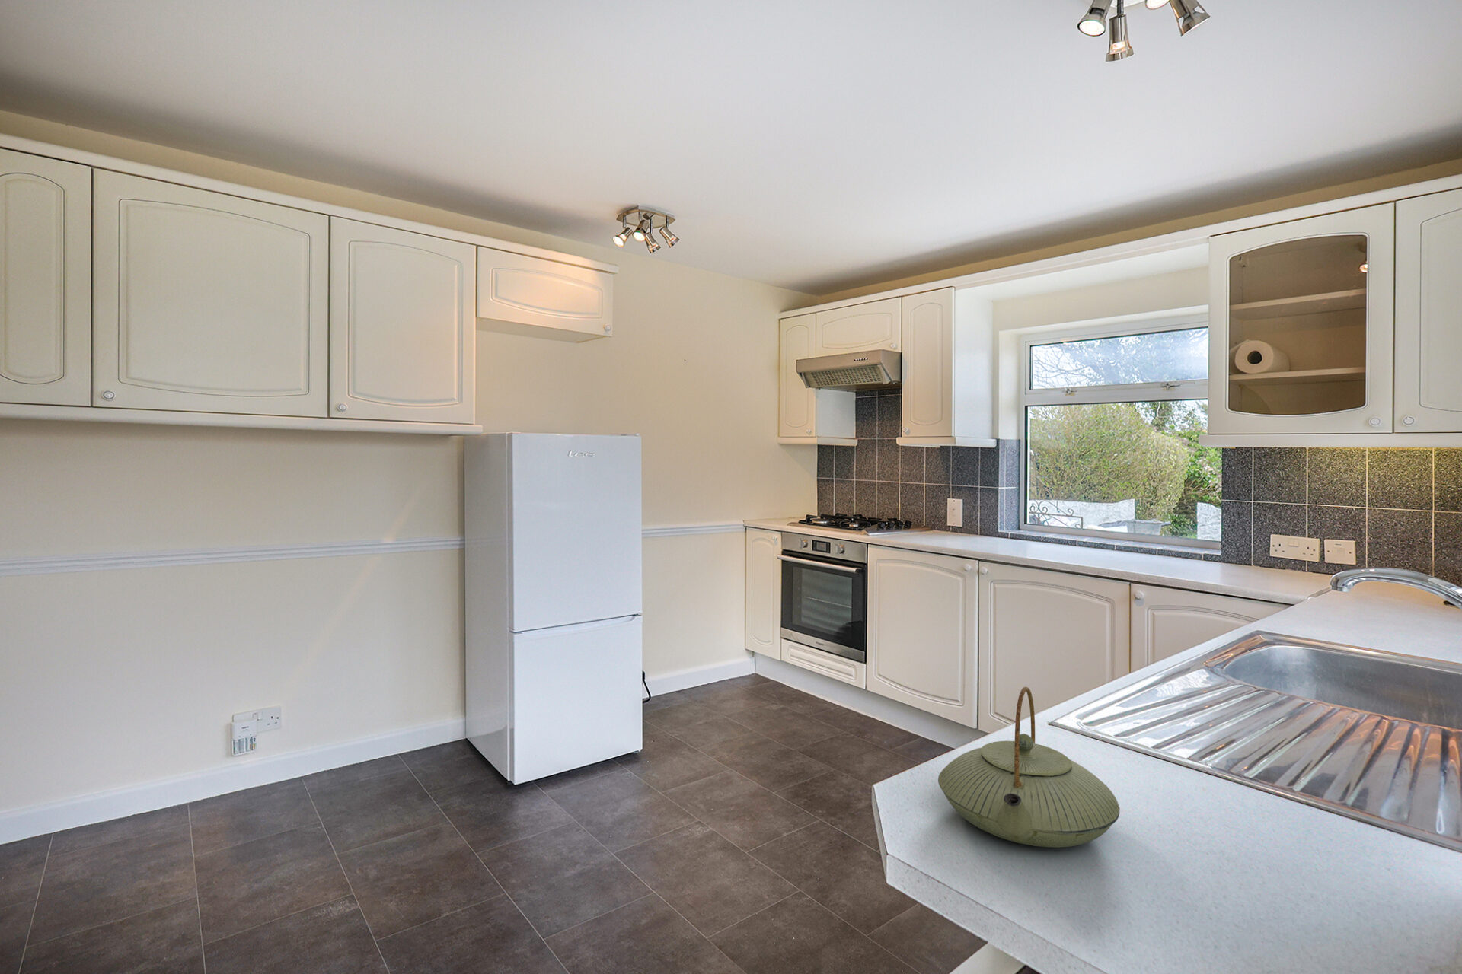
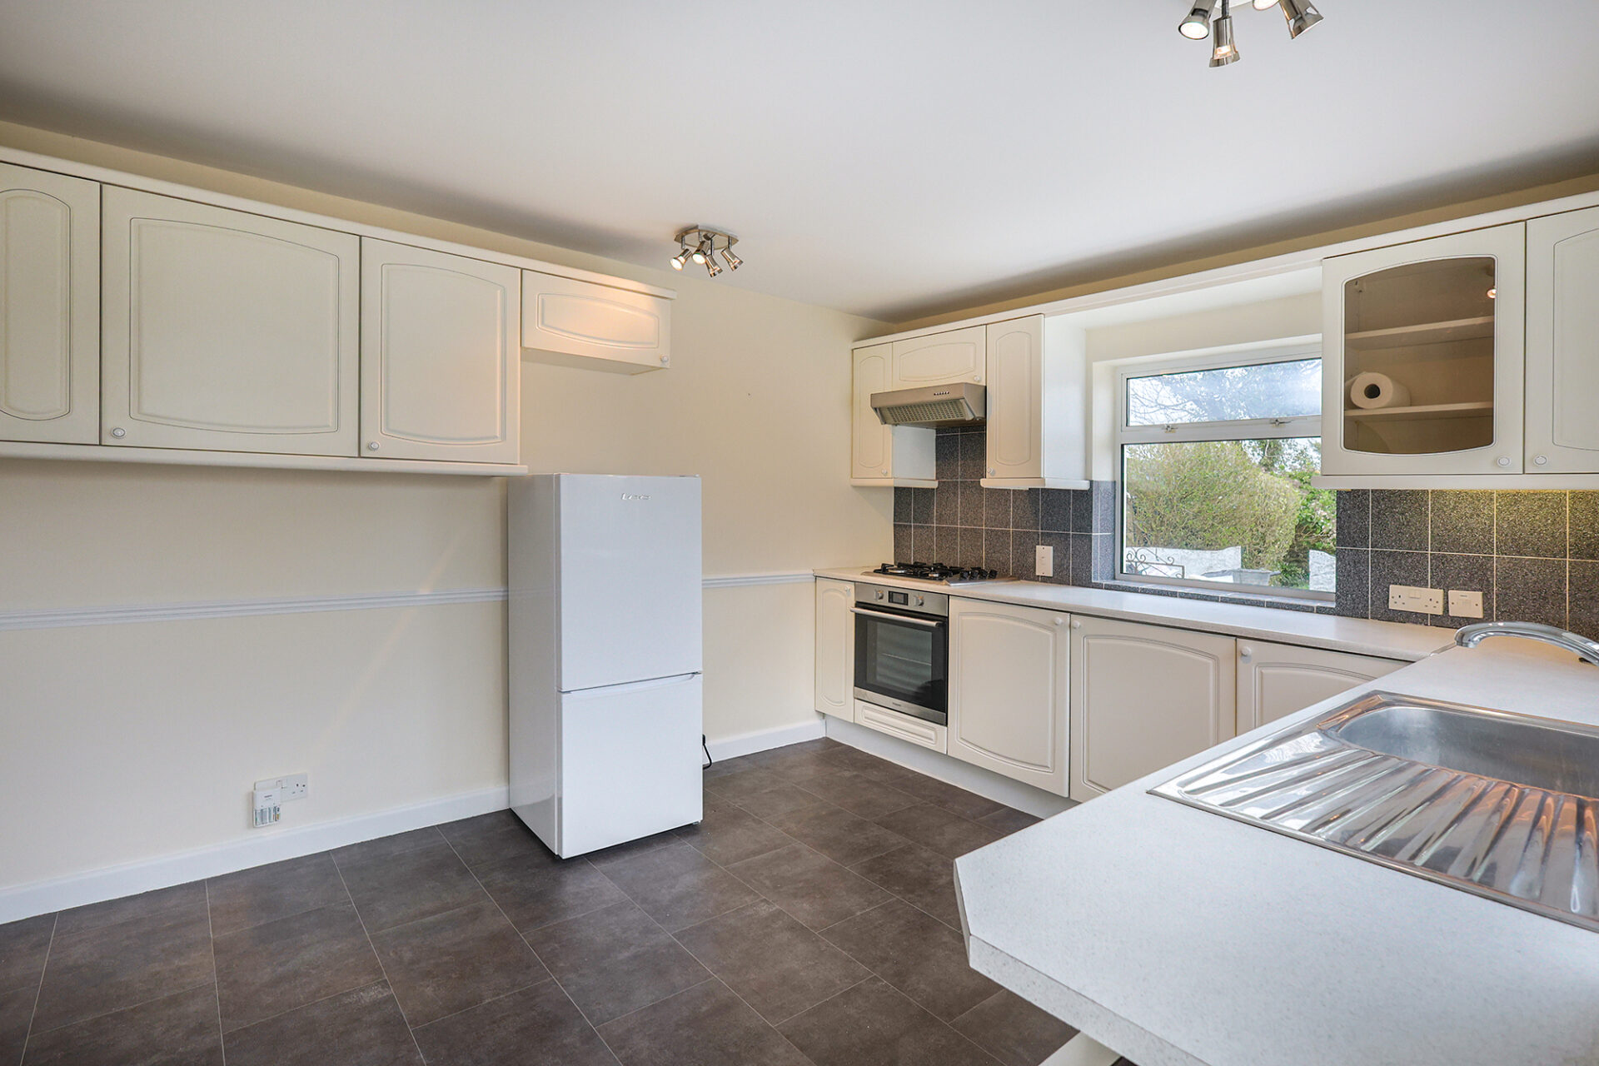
- teapot [938,686,1120,848]
